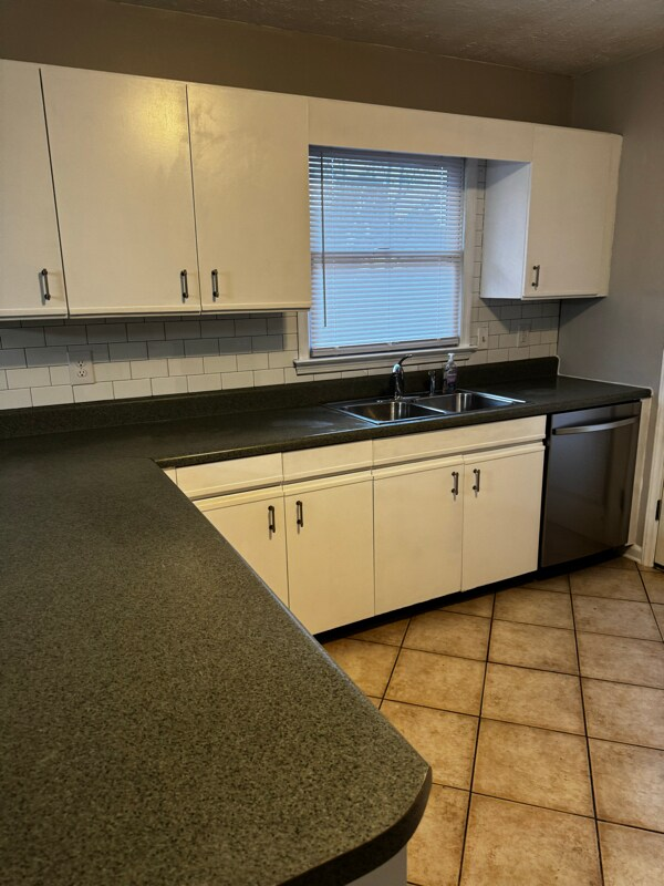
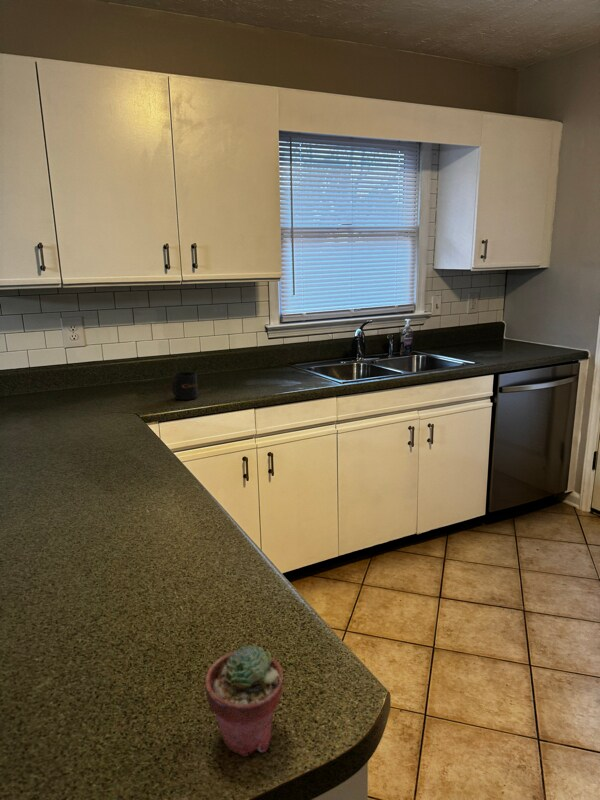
+ mug [171,371,199,401]
+ potted succulent [204,644,284,757]
